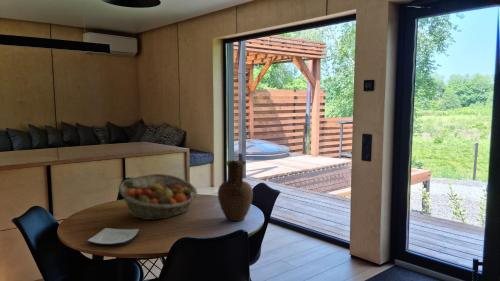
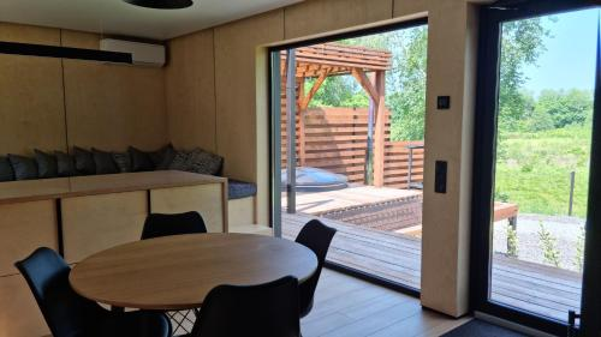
- vase [217,159,254,222]
- plate [86,227,140,246]
- fruit basket [117,173,198,221]
